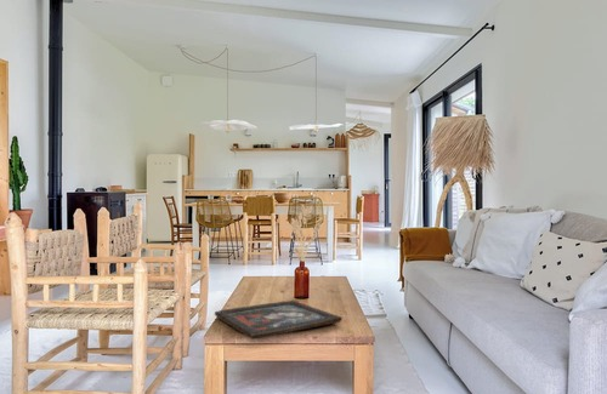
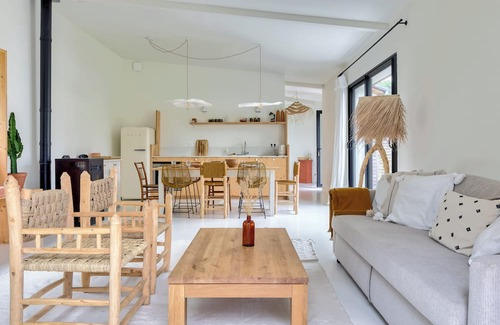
- religious icon [214,299,344,341]
